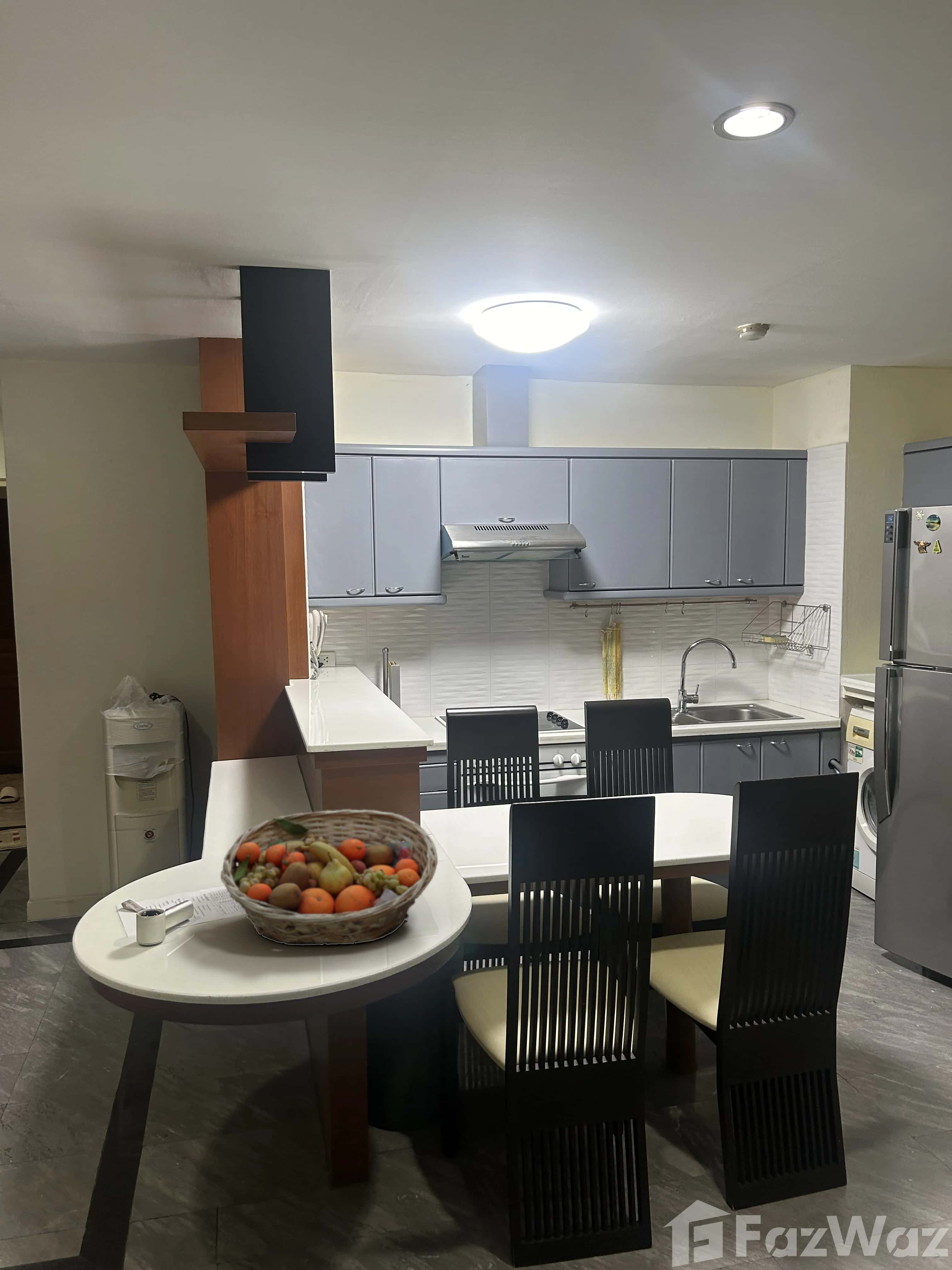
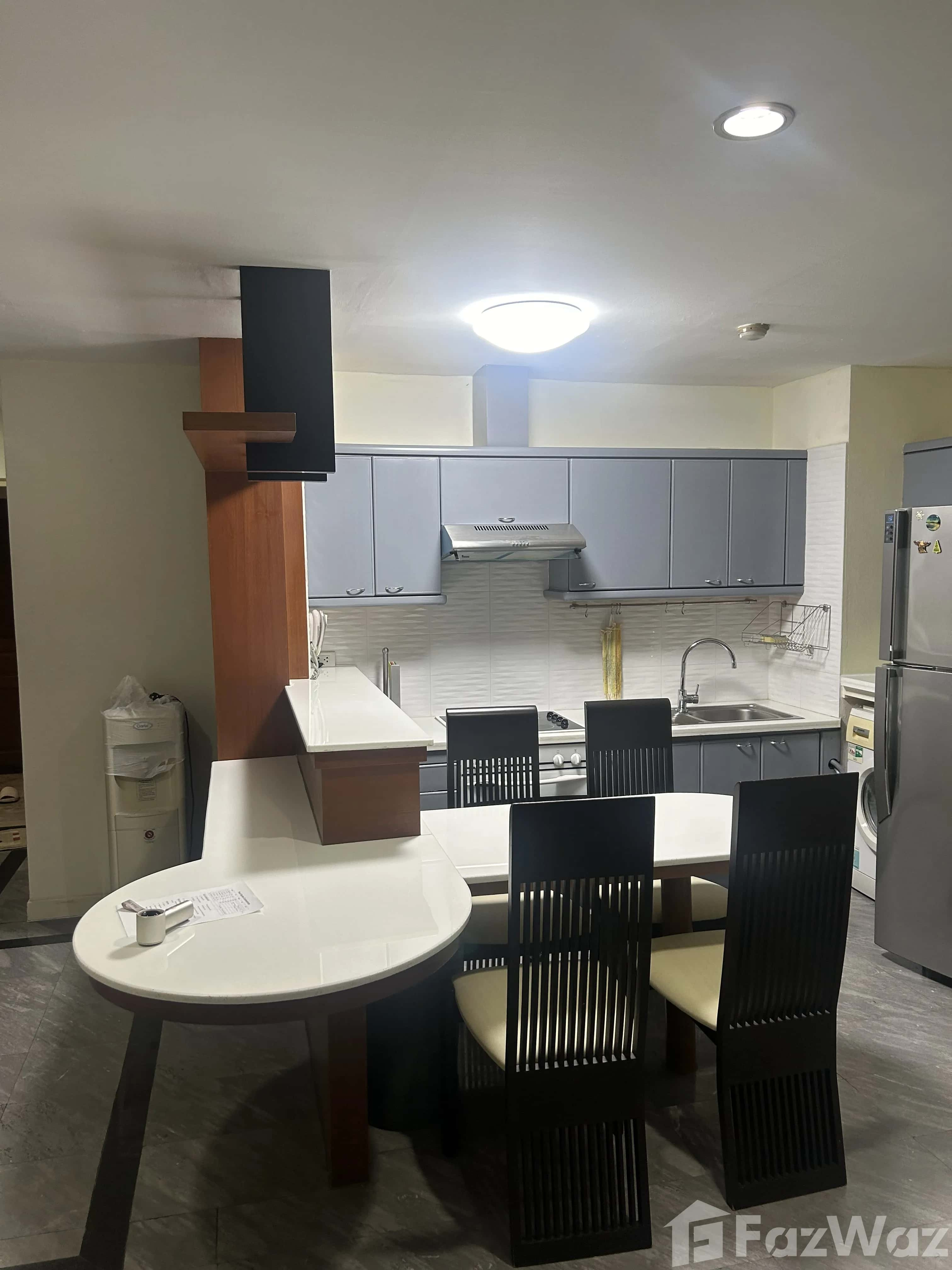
- fruit basket [220,809,438,946]
